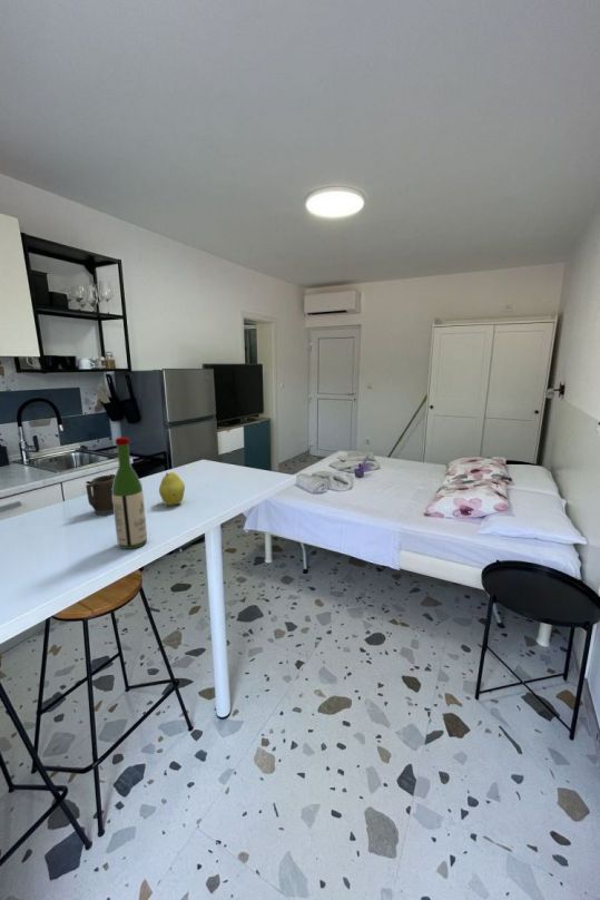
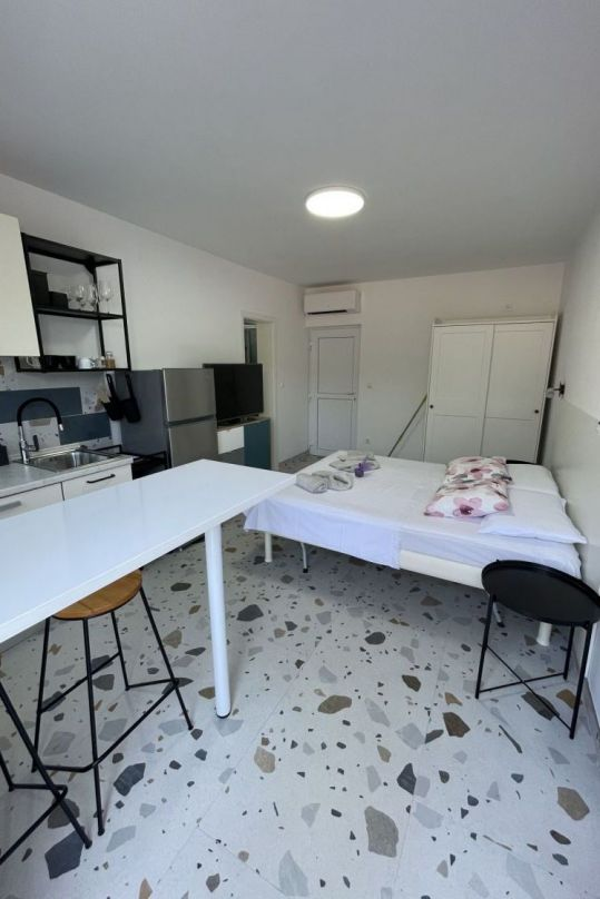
- fruit [158,471,186,507]
- mug [85,473,116,517]
- wine bottle [111,437,148,550]
